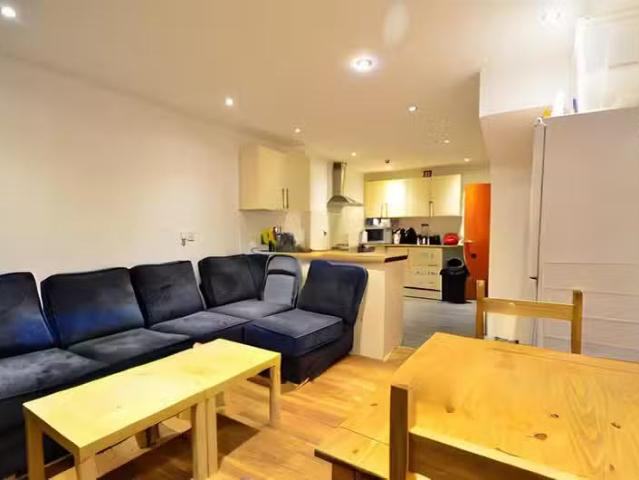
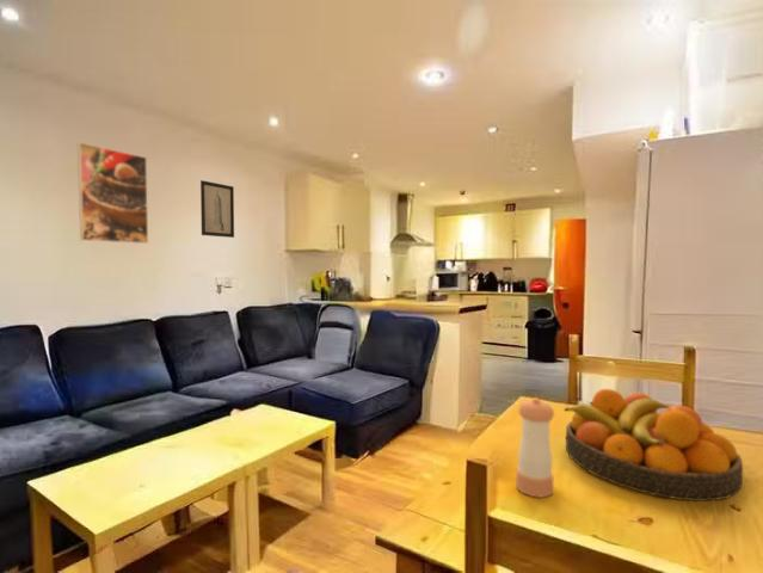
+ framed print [76,142,149,245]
+ fruit bowl [562,388,744,503]
+ pepper shaker [515,396,555,499]
+ wall art [199,179,235,239]
